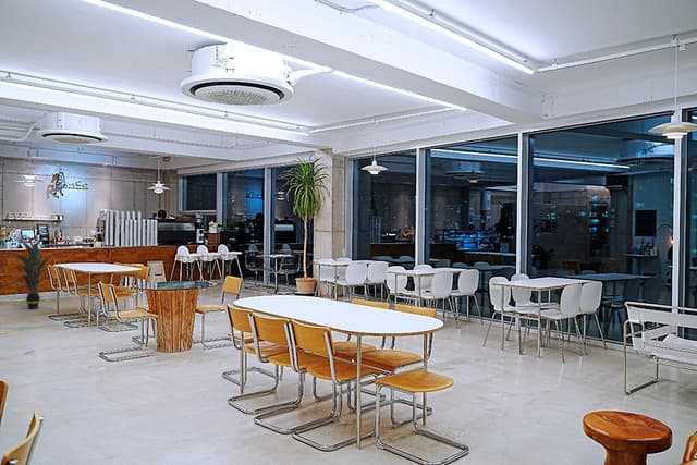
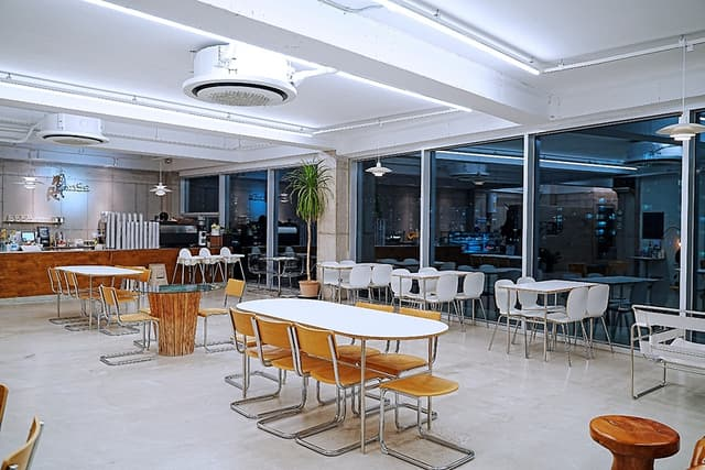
- indoor plant [5,232,54,310]
